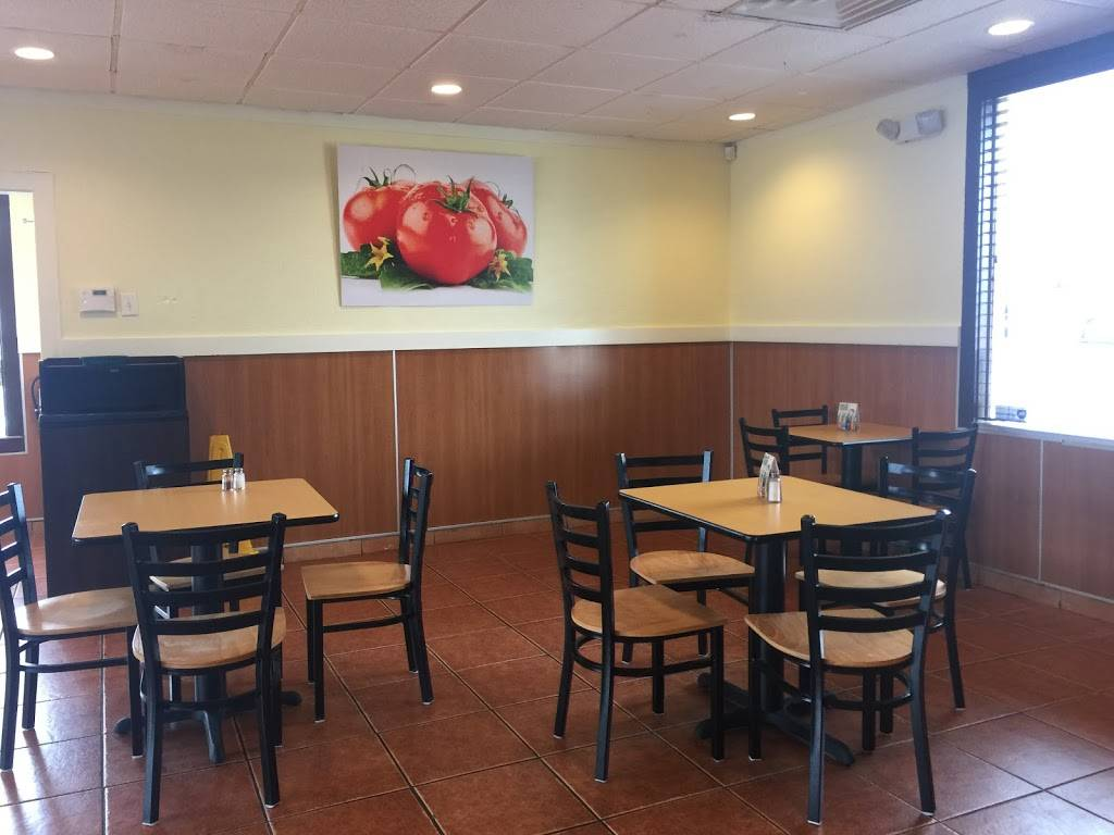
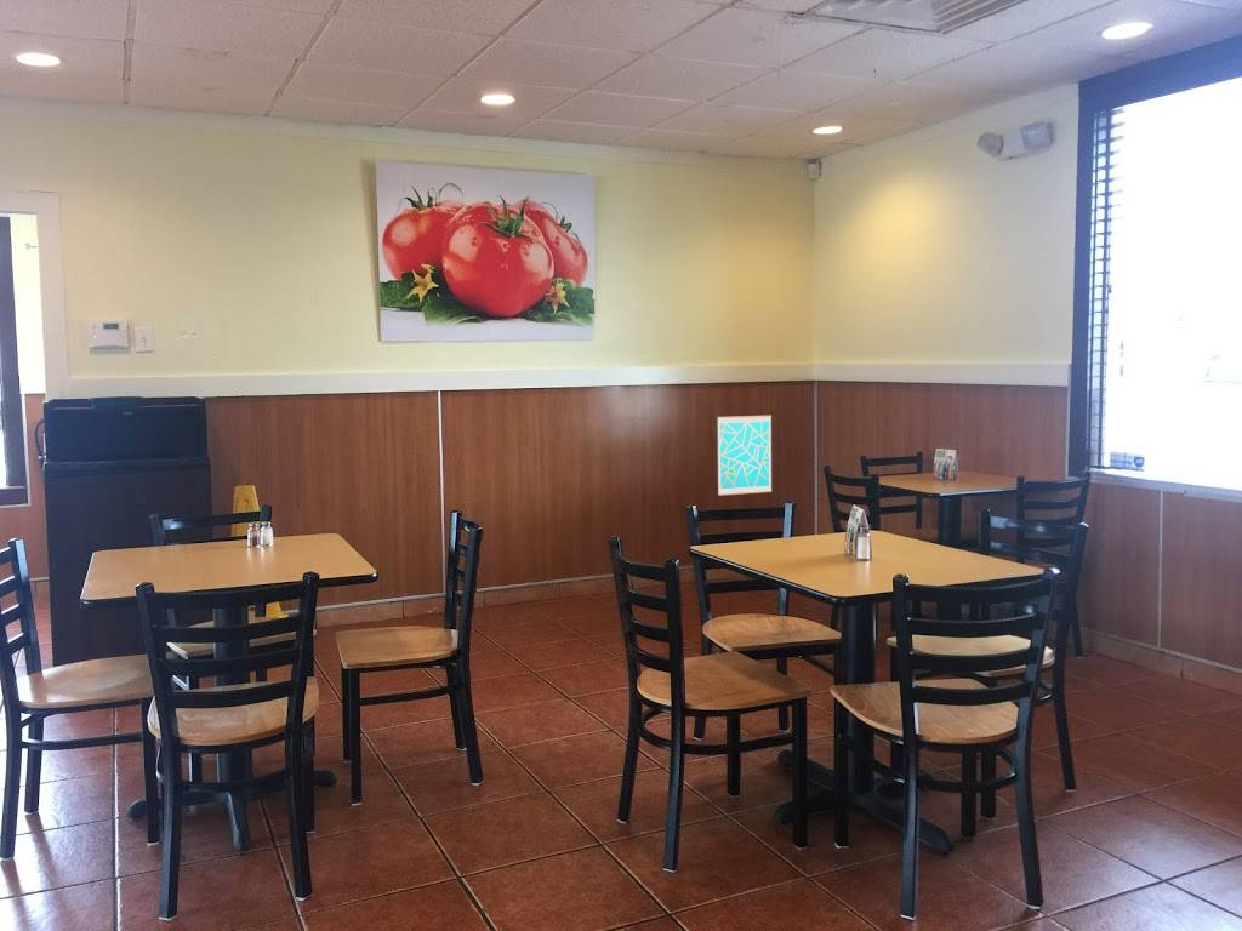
+ wall art [716,415,773,497]
